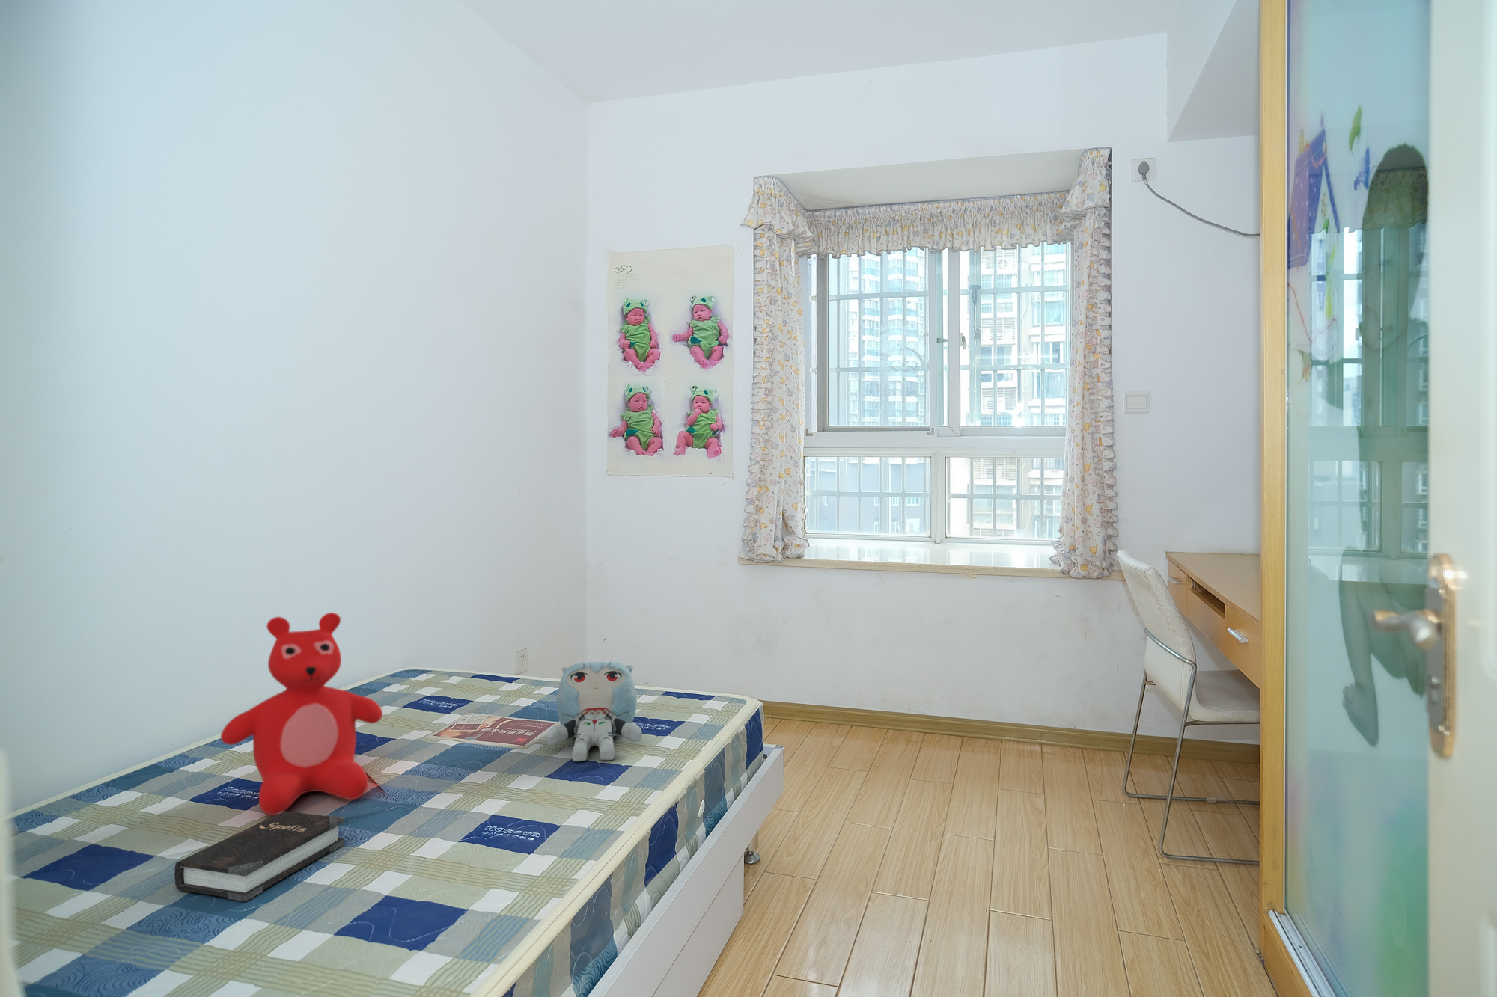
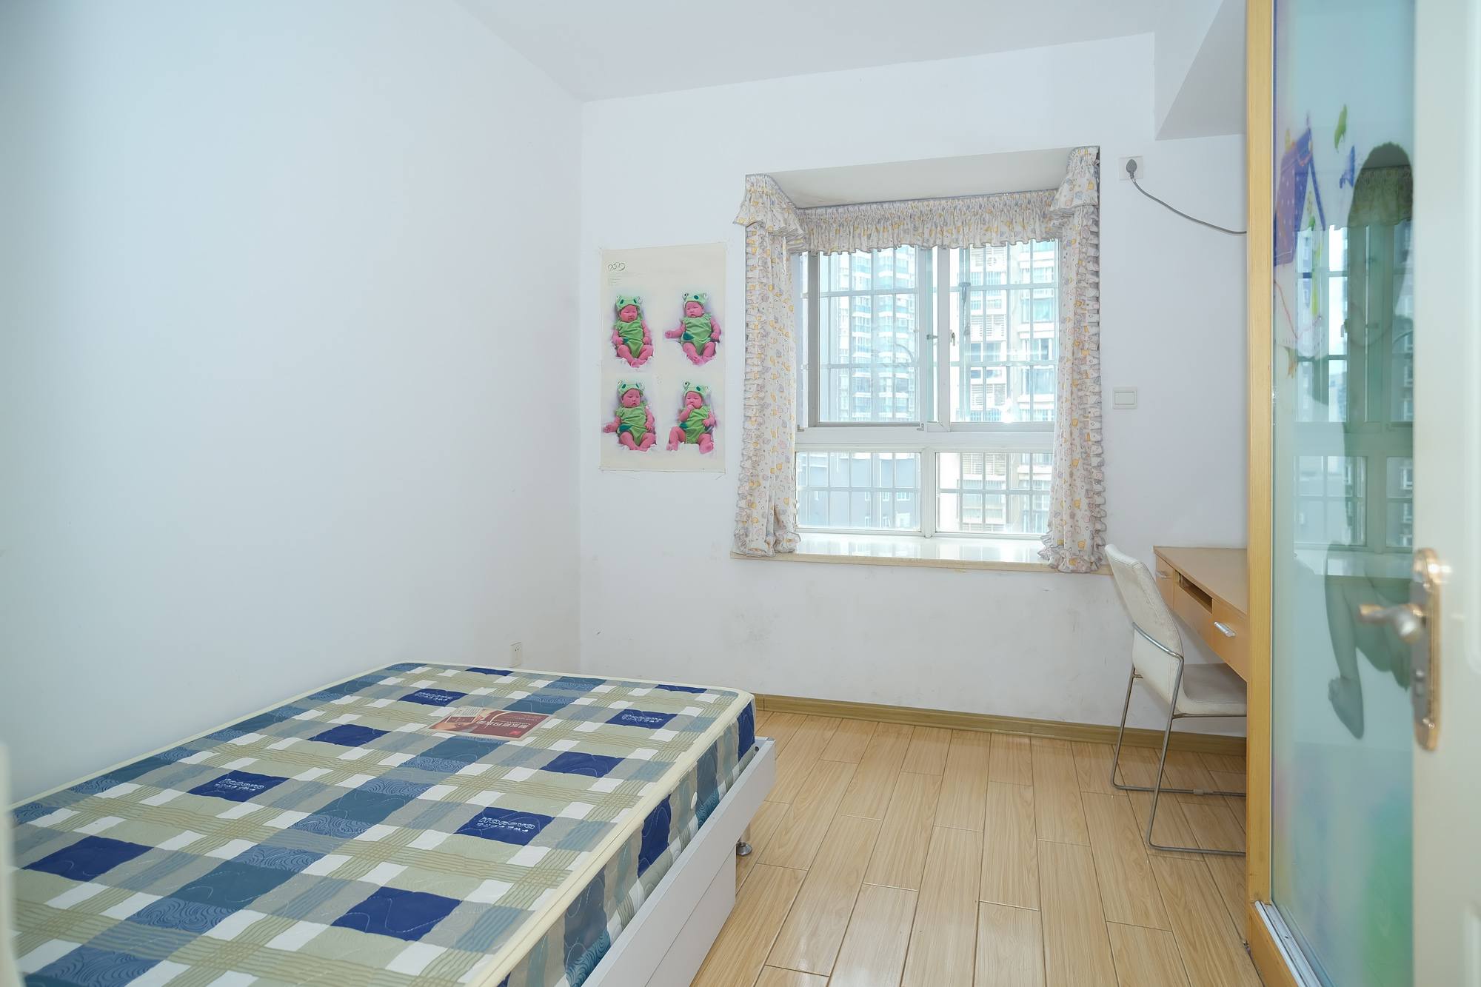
- hardback book [174,811,345,902]
- plush toy [545,661,643,762]
- teddy bear [220,612,383,816]
